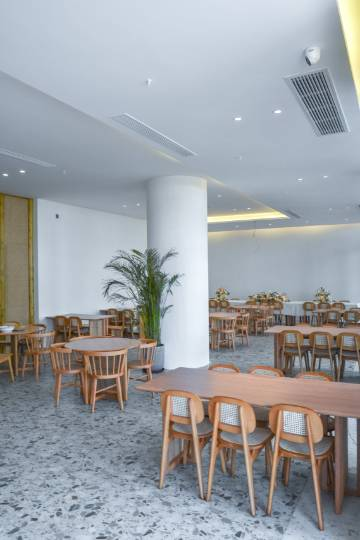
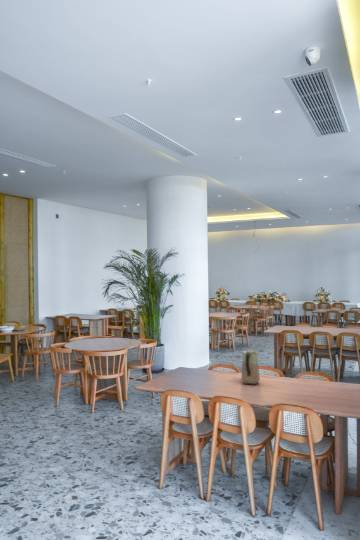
+ vase [240,349,261,385]
